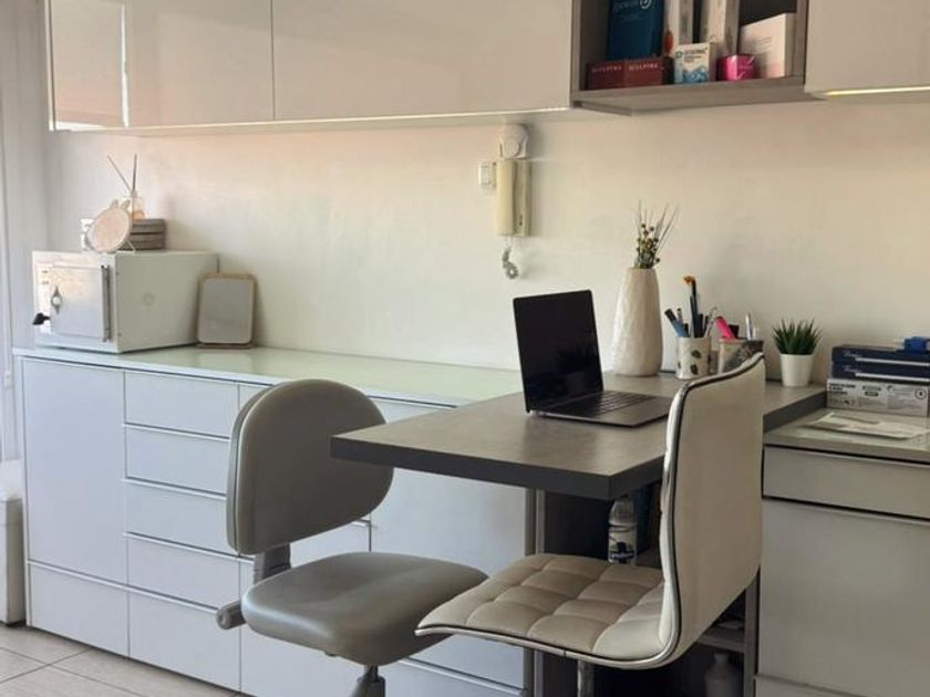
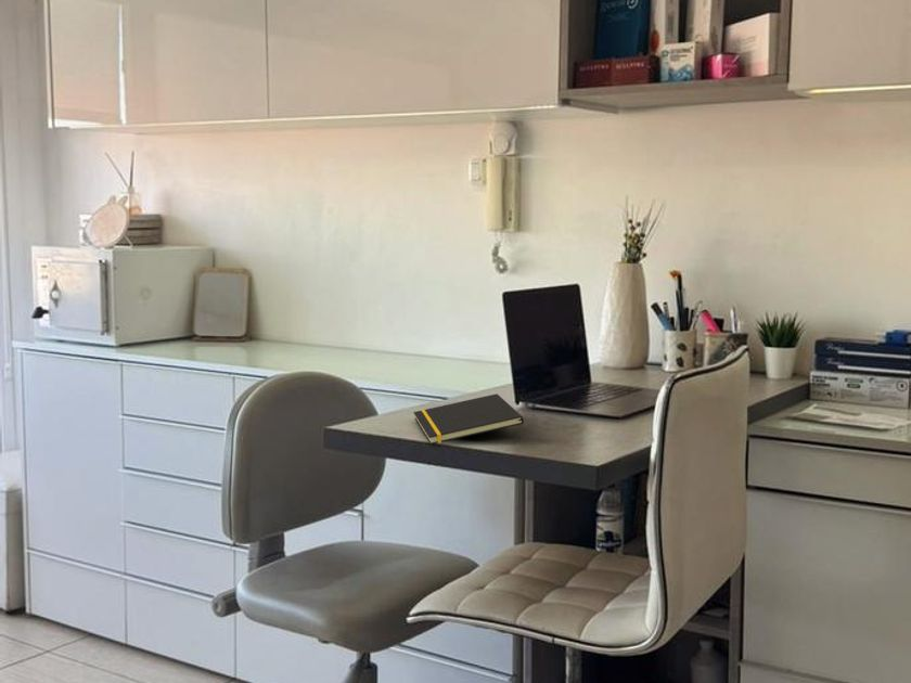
+ notepad [412,392,525,446]
